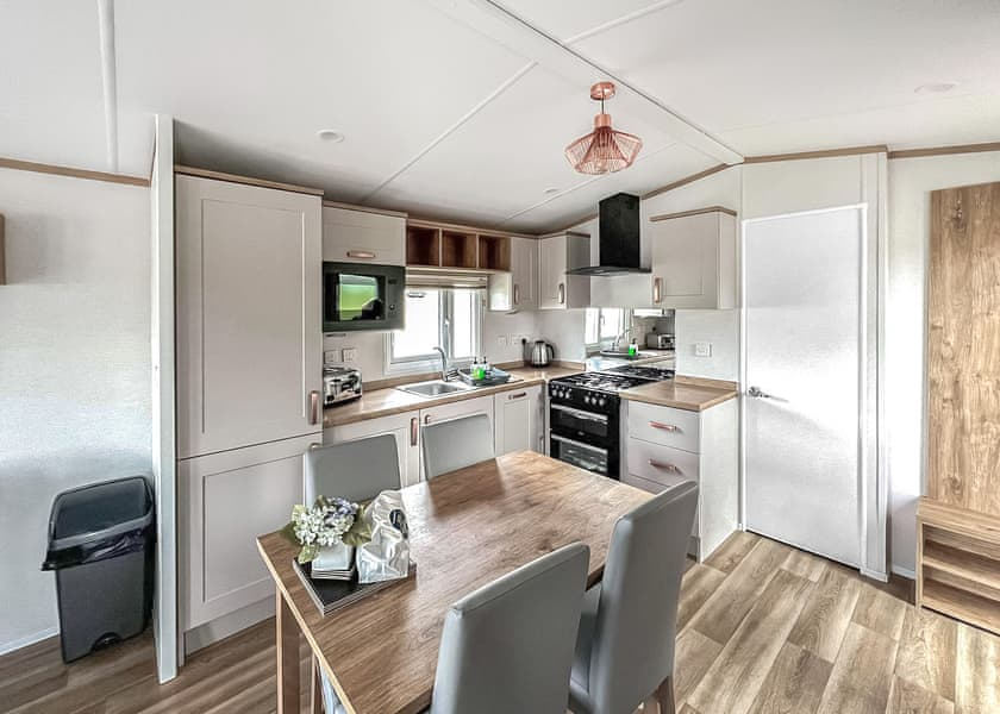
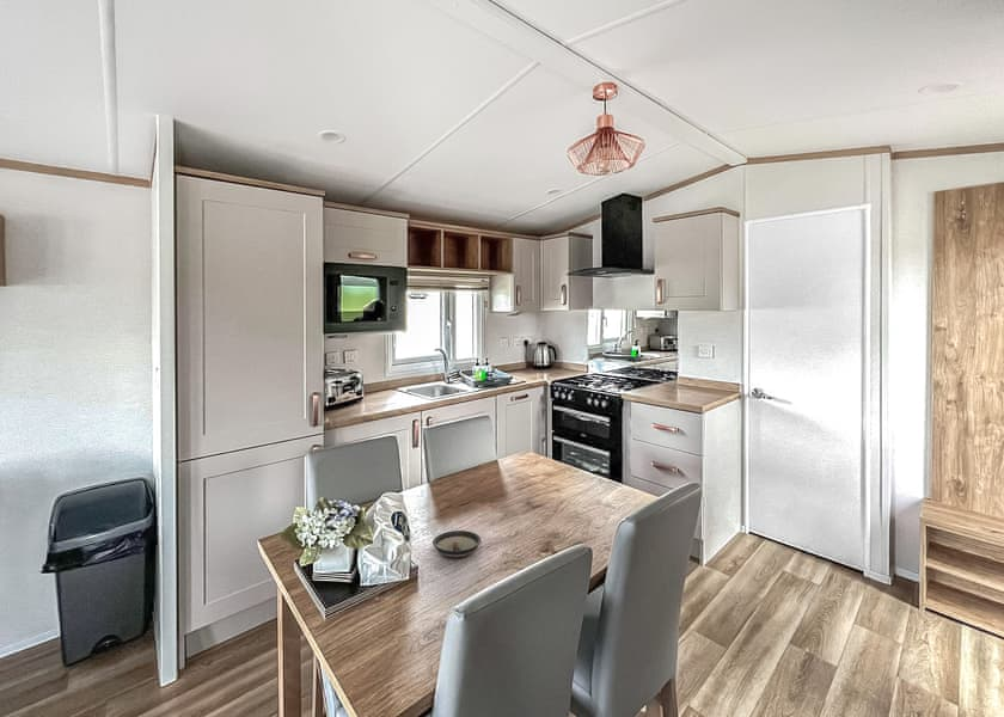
+ saucer [431,529,483,558]
